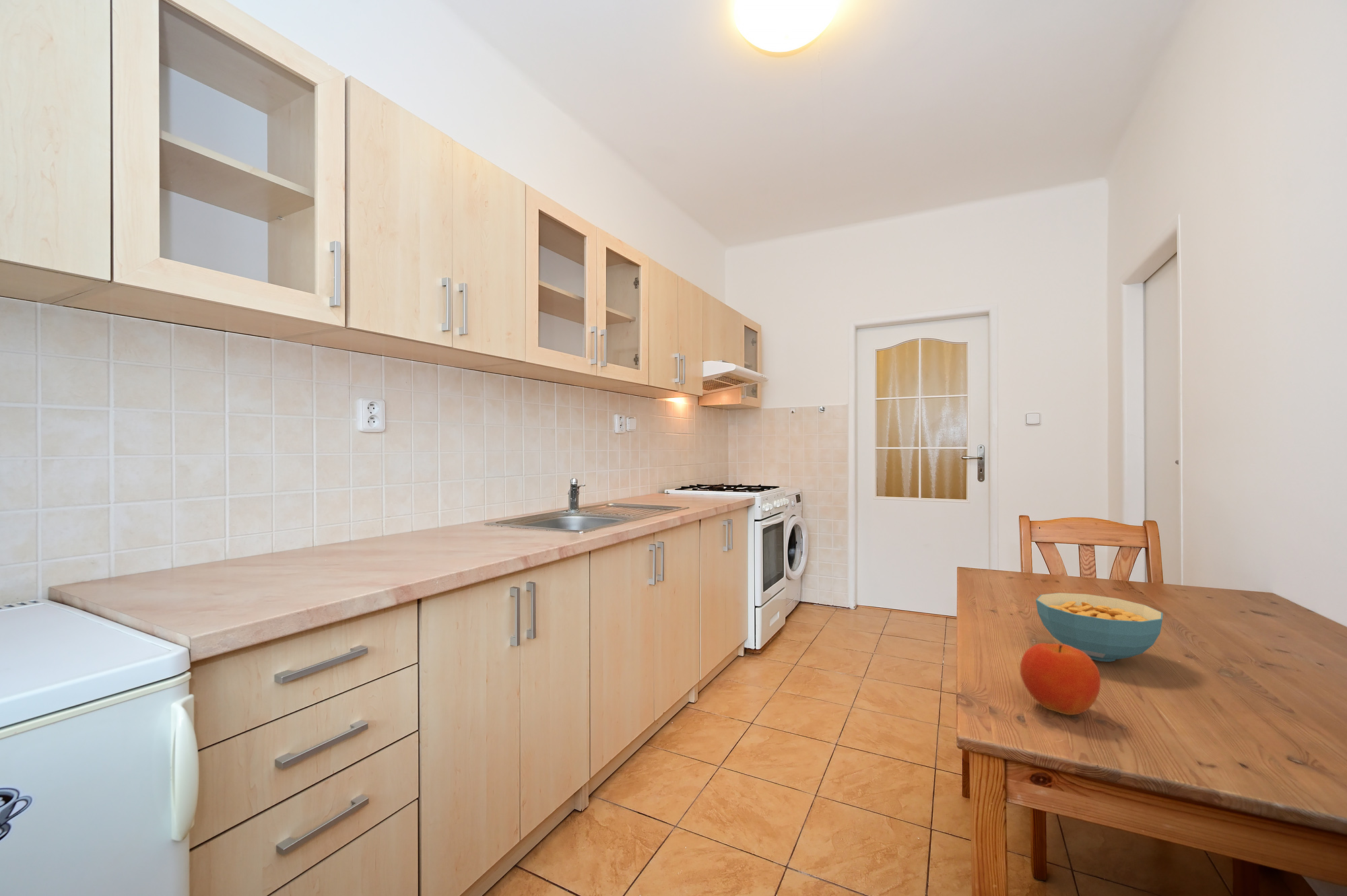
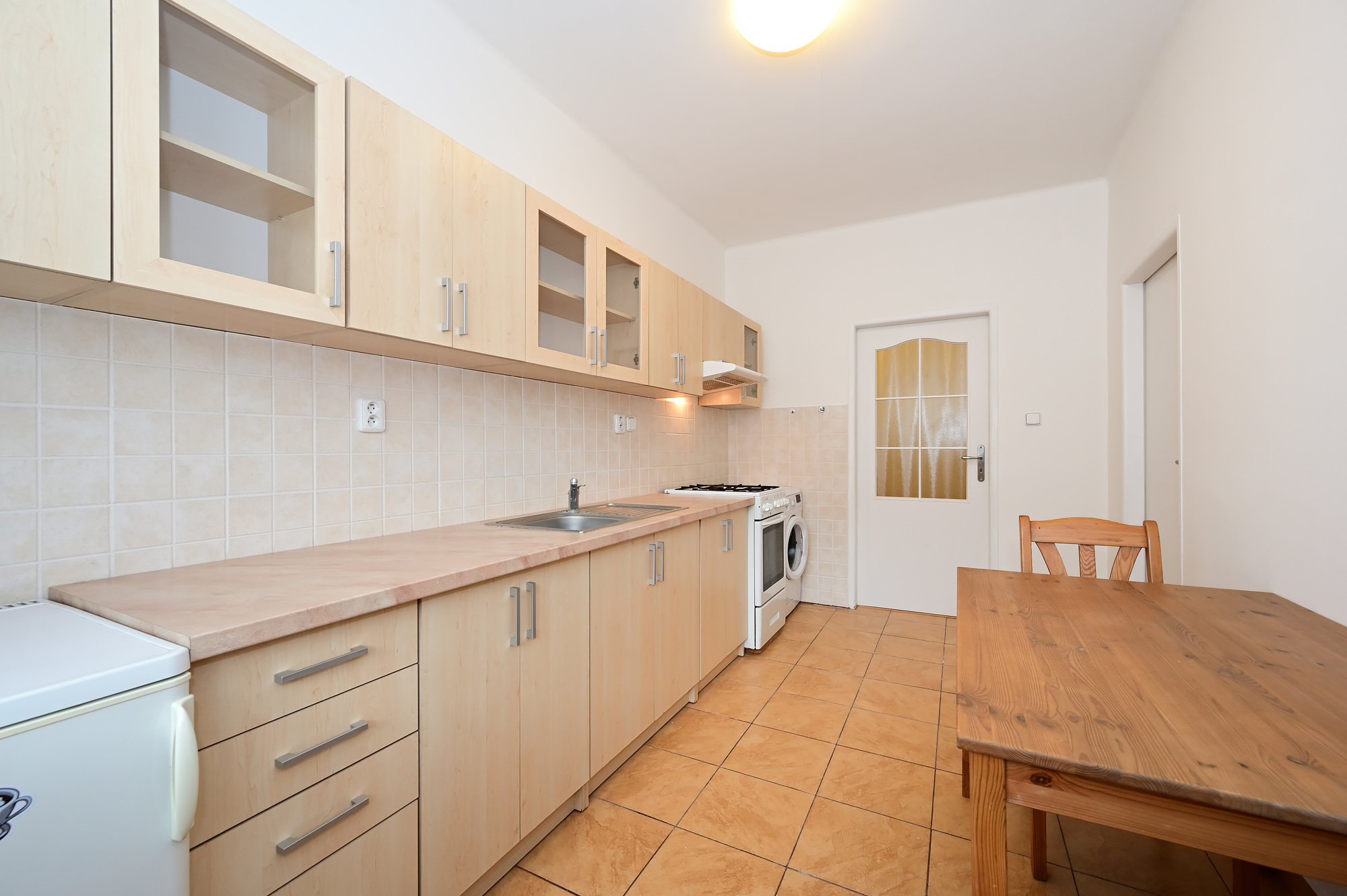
- fruit [1020,642,1101,716]
- cereal bowl [1035,592,1164,662]
